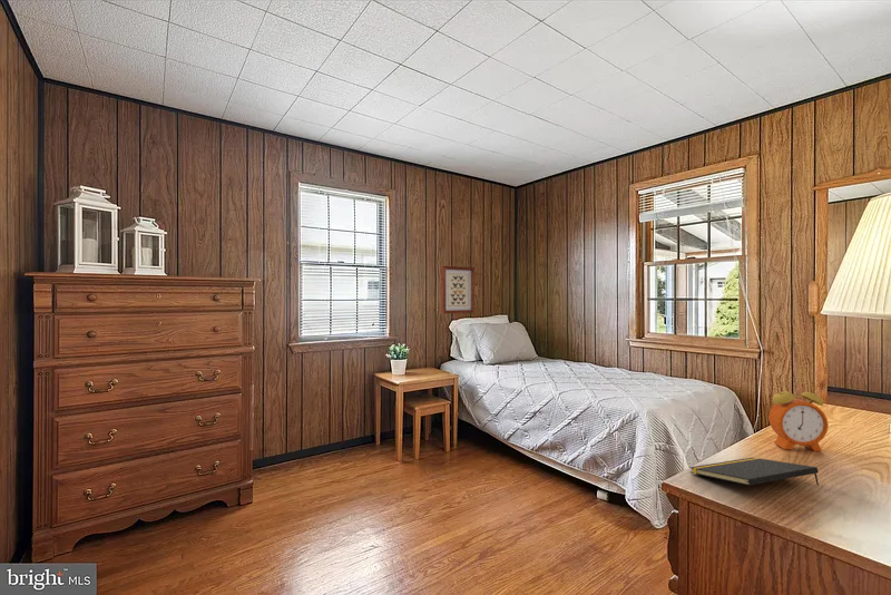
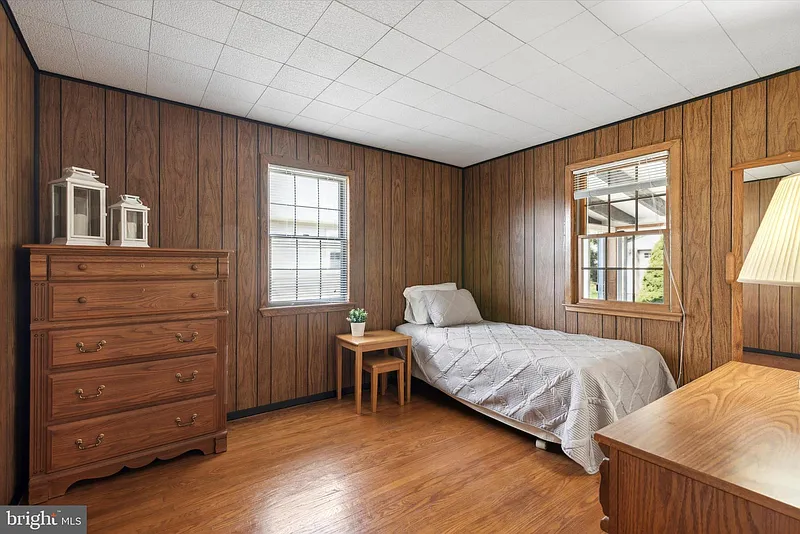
- notepad [688,457,820,487]
- wall art [440,265,476,314]
- alarm clock [767,381,830,452]
